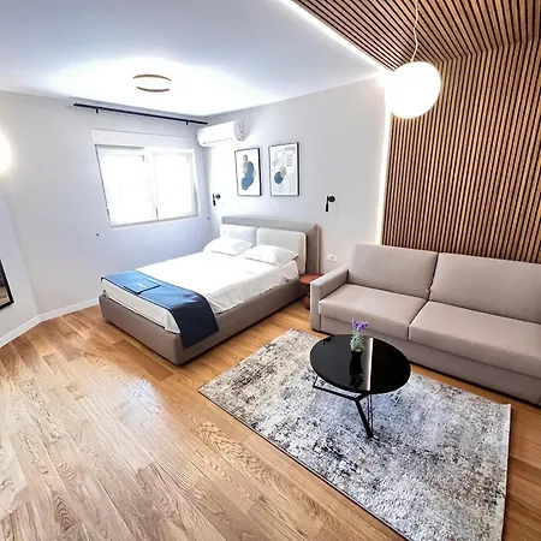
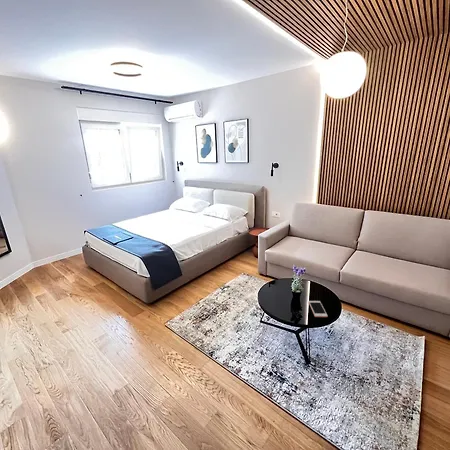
+ cell phone [308,300,329,318]
